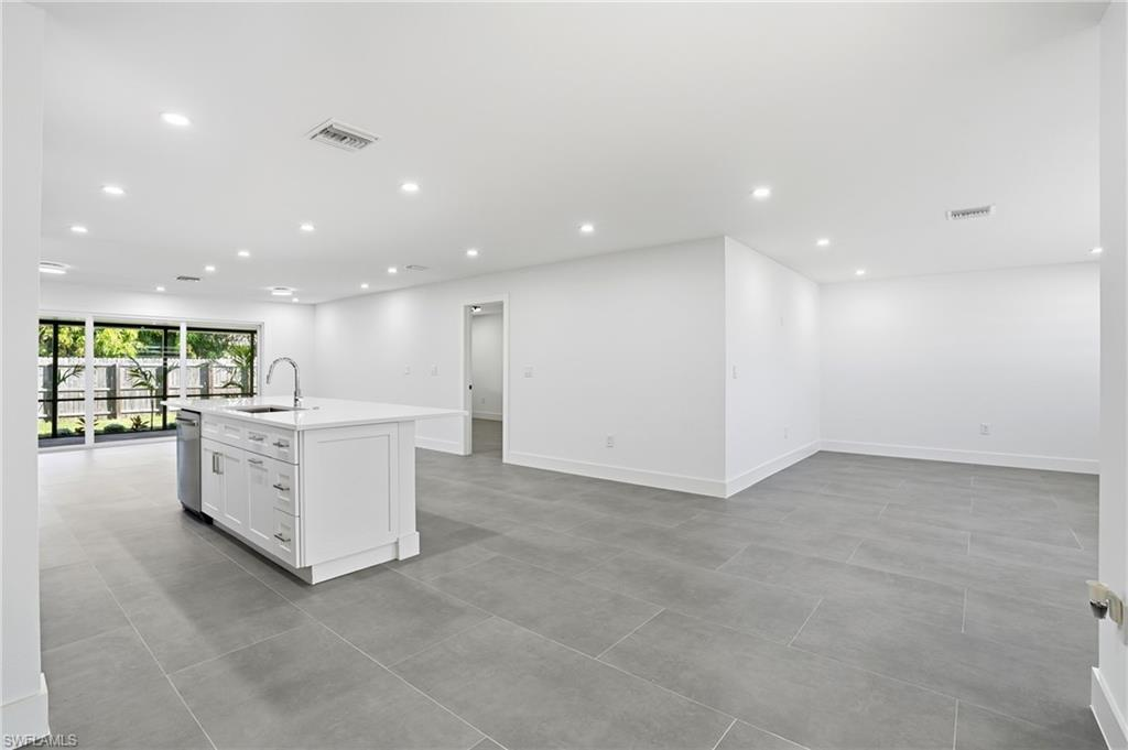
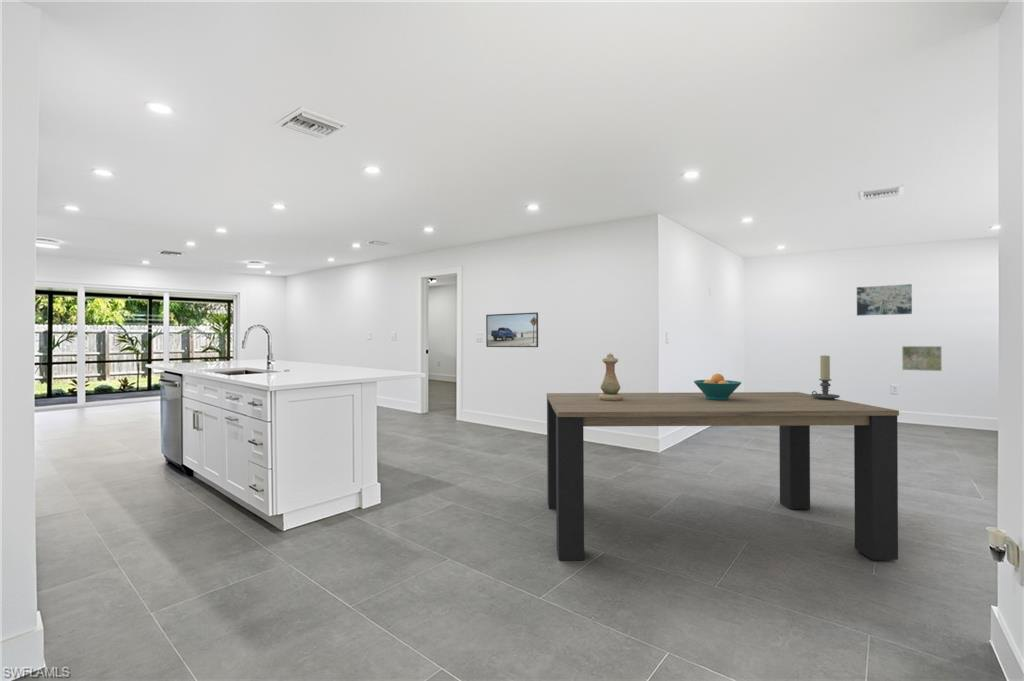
+ vase [599,352,623,401]
+ wall art [856,283,913,317]
+ dining table [546,391,900,561]
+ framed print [901,345,943,372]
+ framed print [485,311,539,348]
+ candle holder [811,354,841,400]
+ fruit bowl [693,373,742,400]
